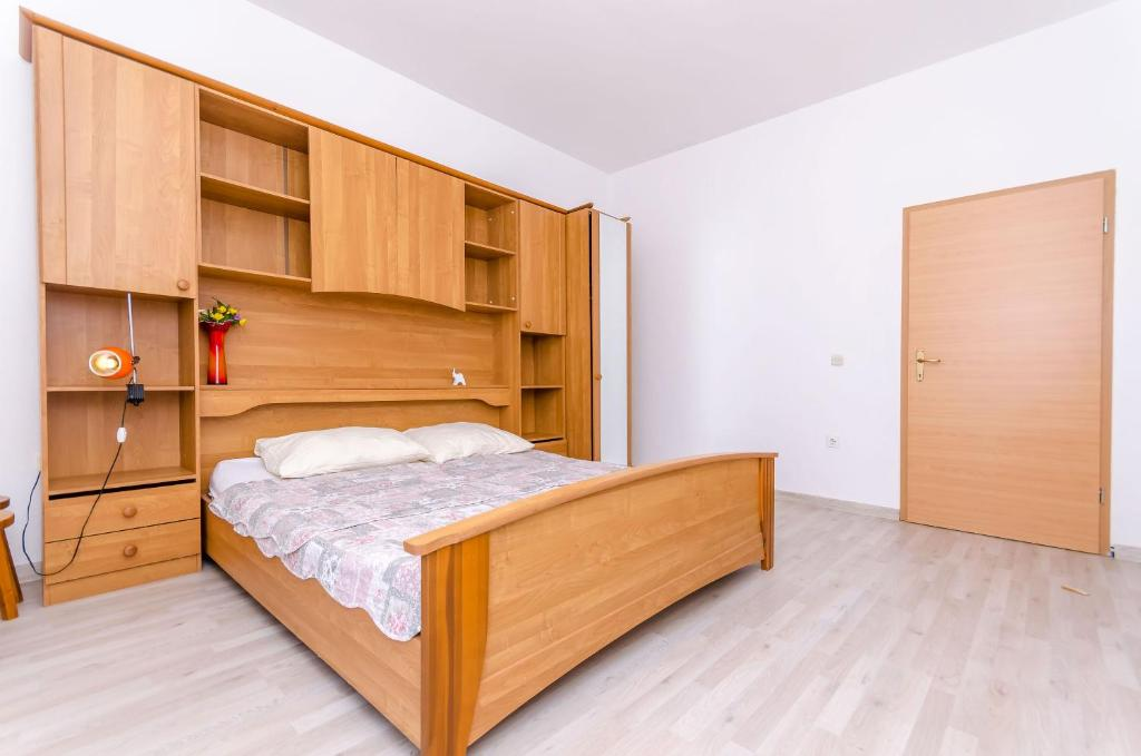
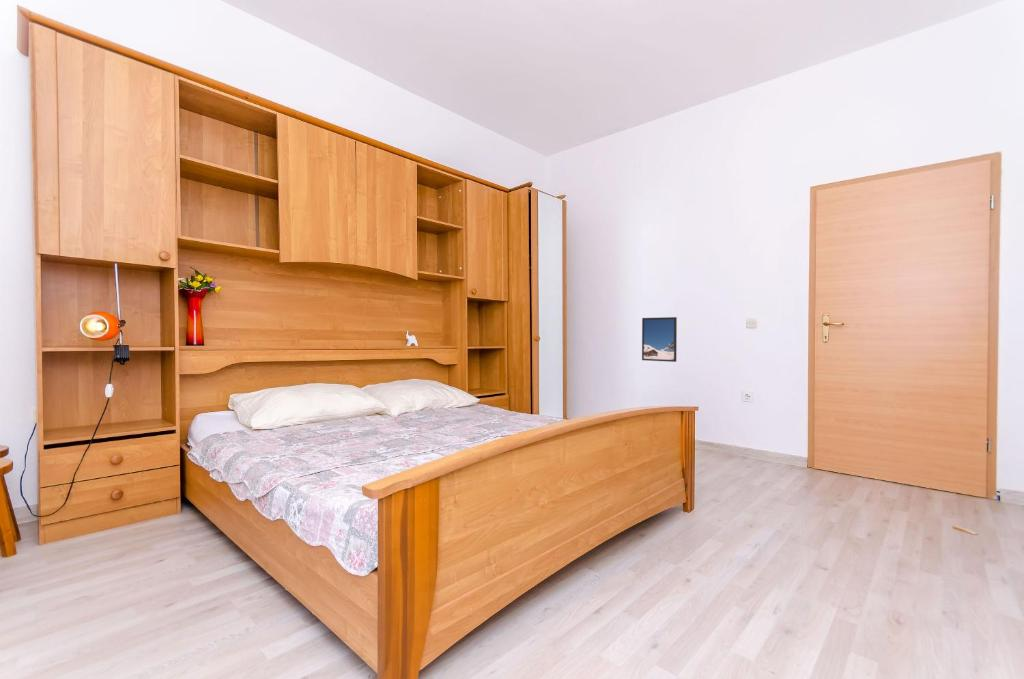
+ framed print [641,316,678,363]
